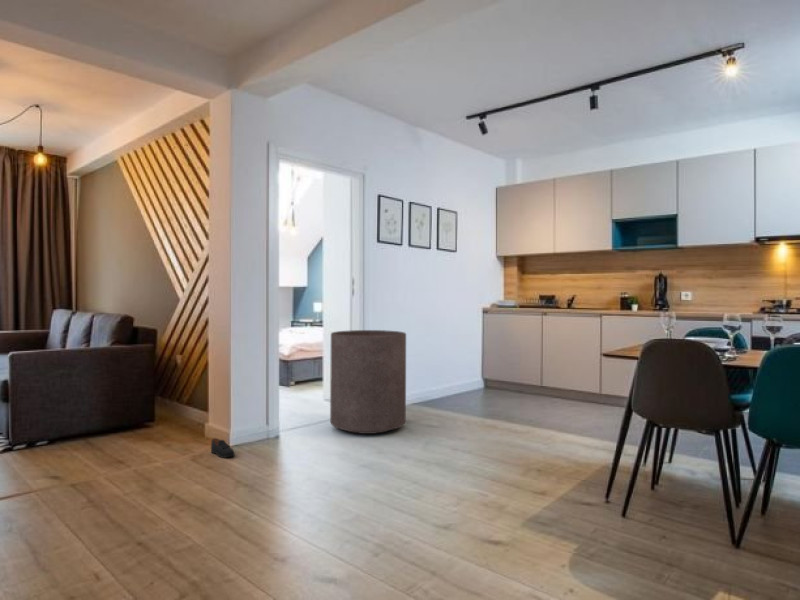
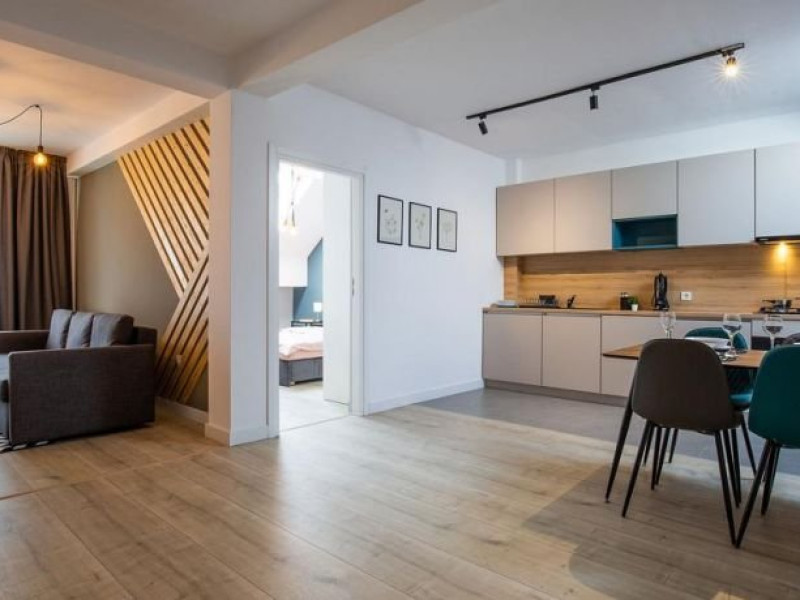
- shoe [210,437,236,459]
- trash can [329,329,407,435]
